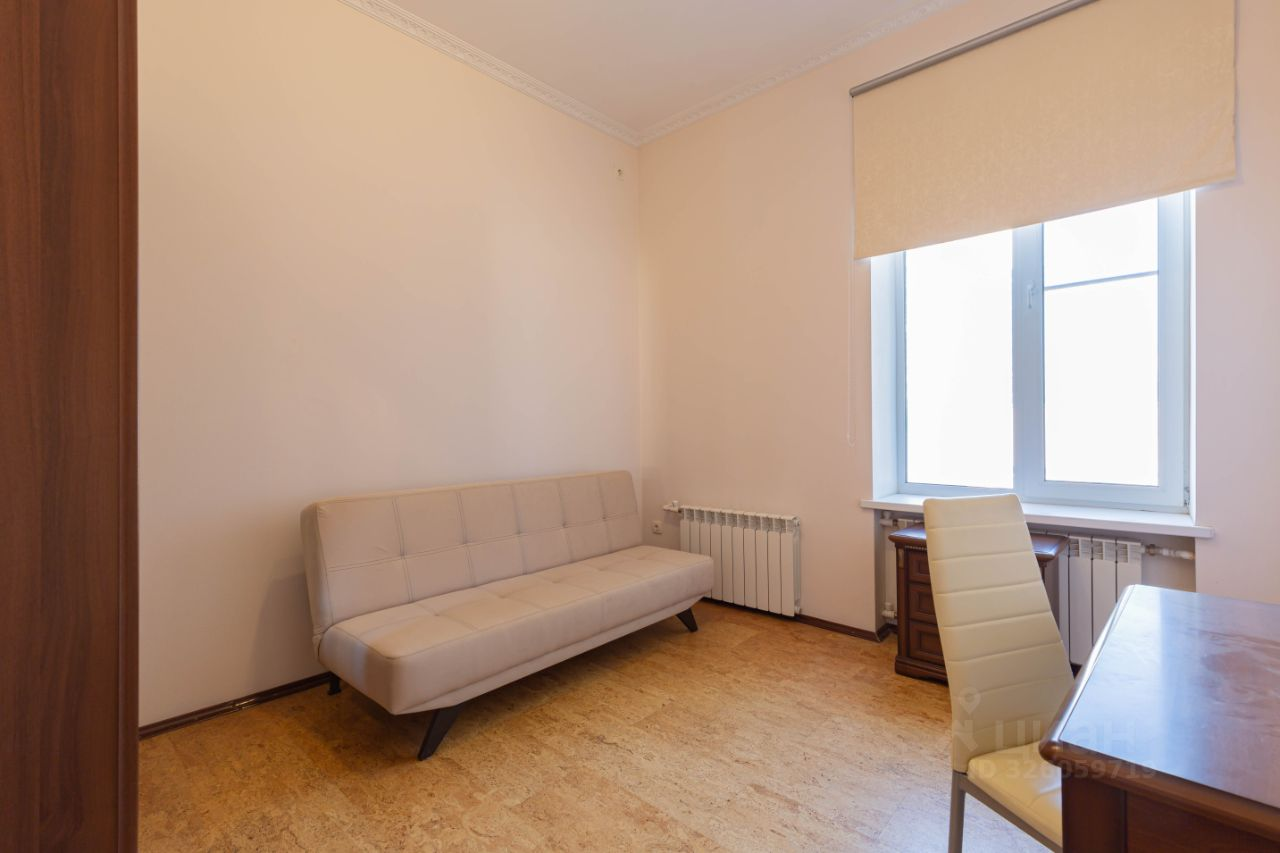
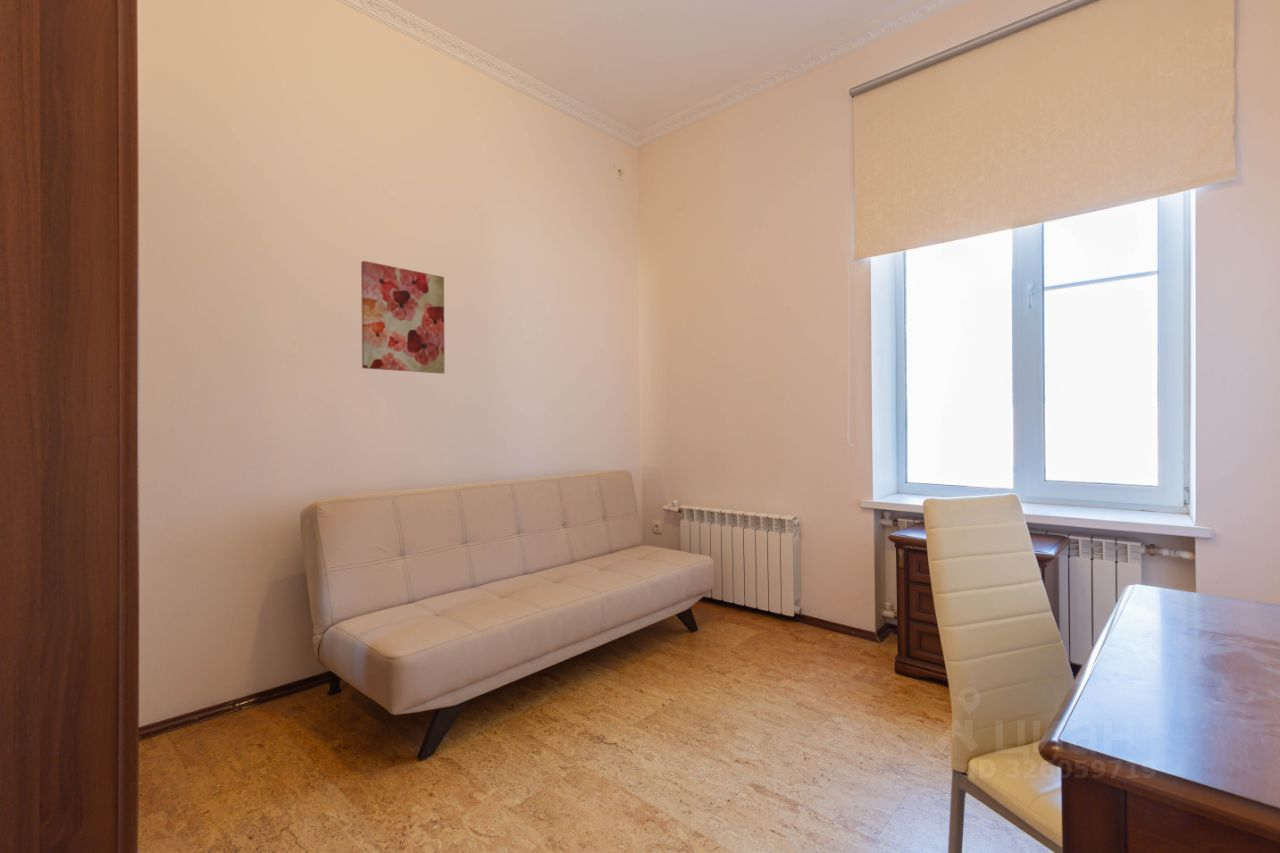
+ wall art [360,260,446,375]
